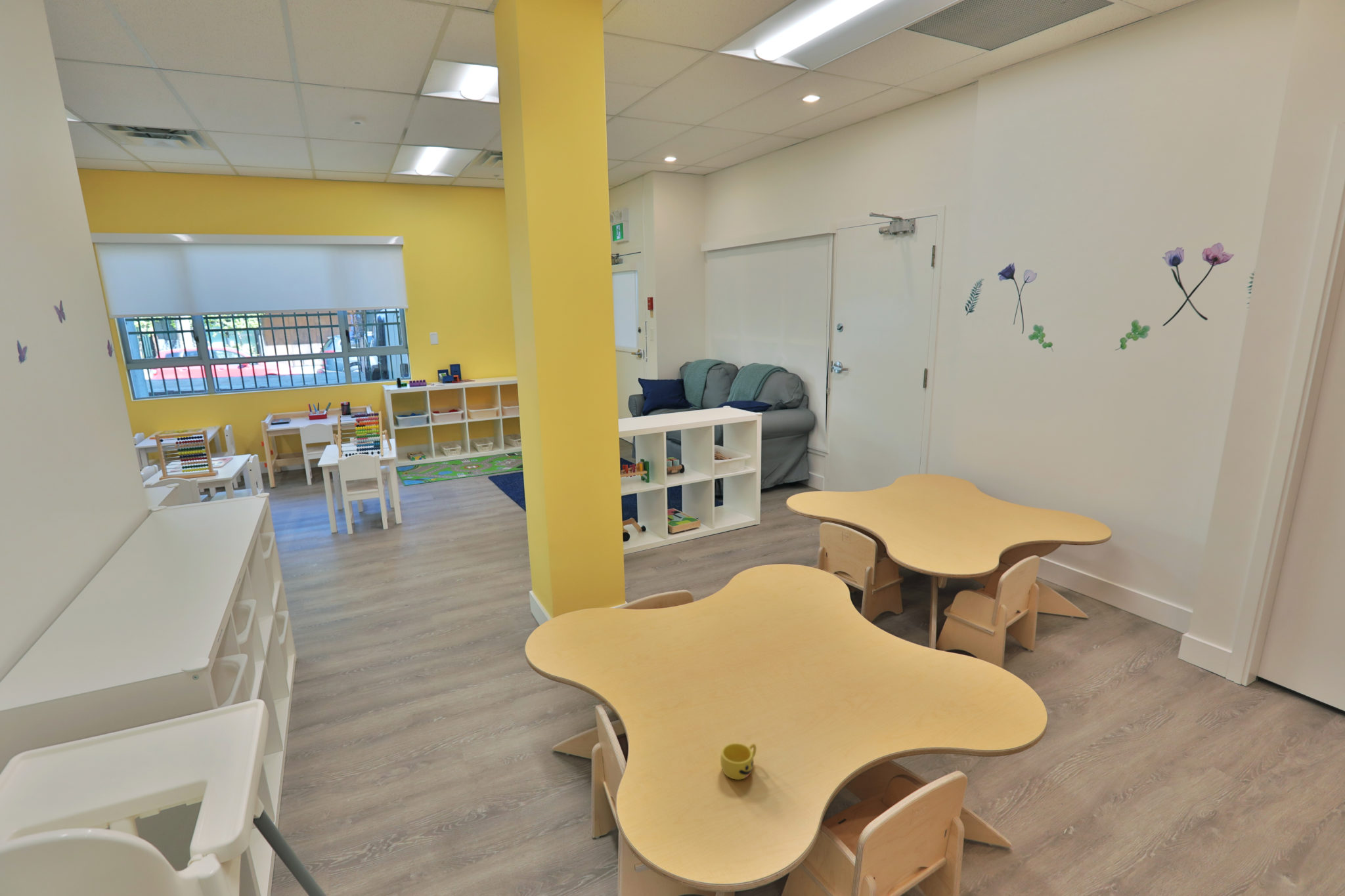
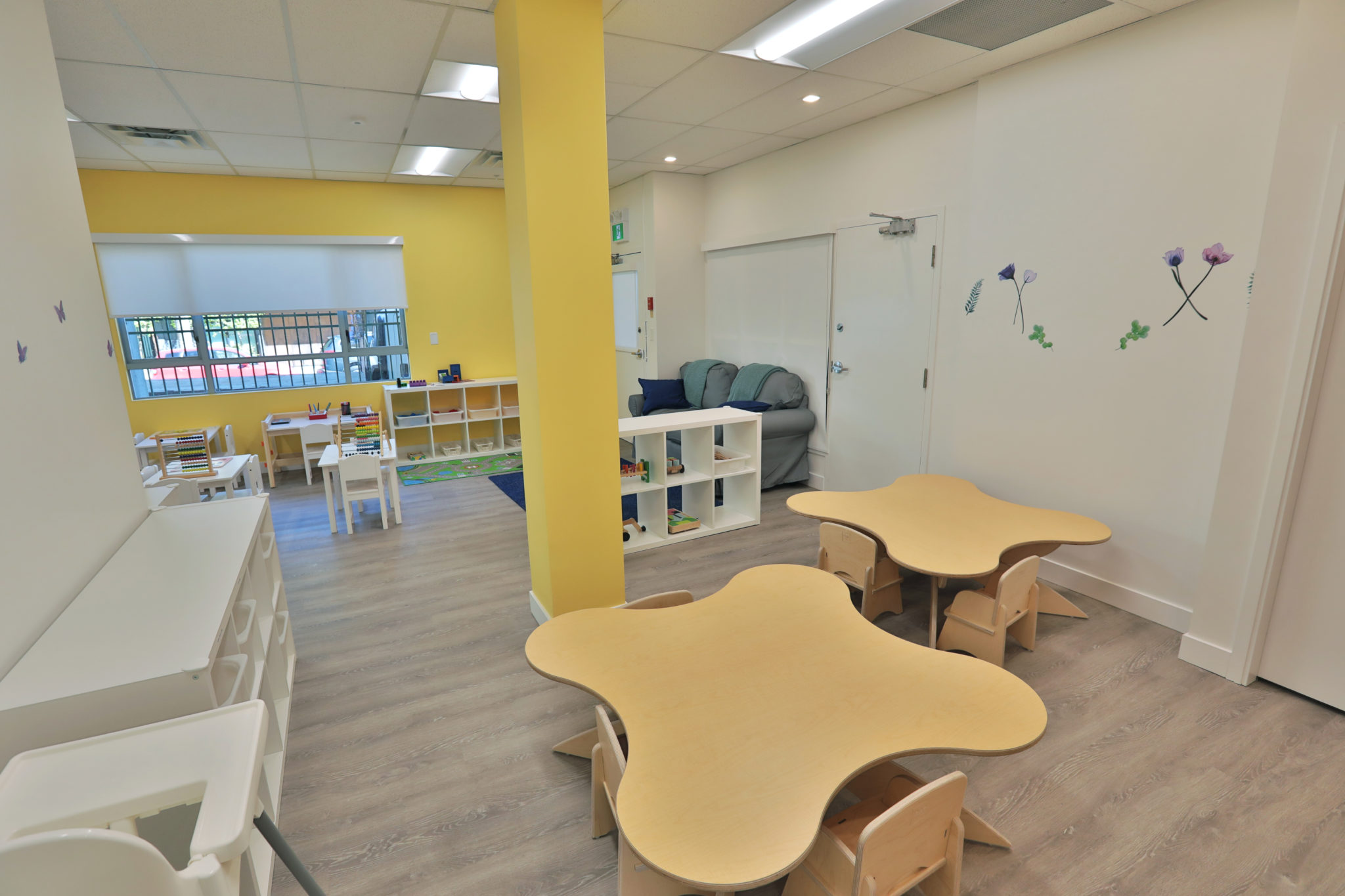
- cup [720,742,757,780]
